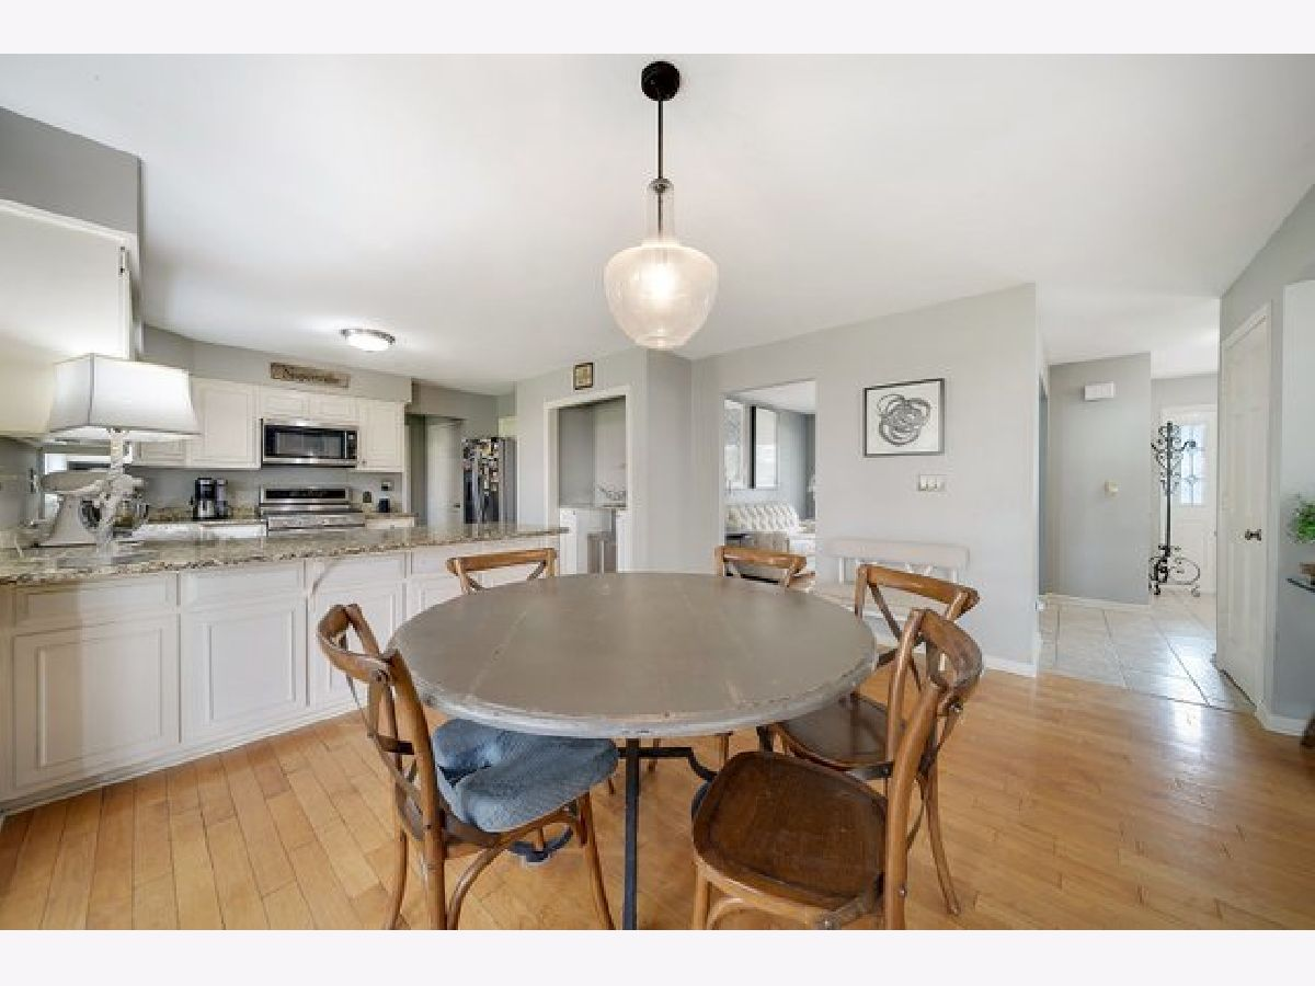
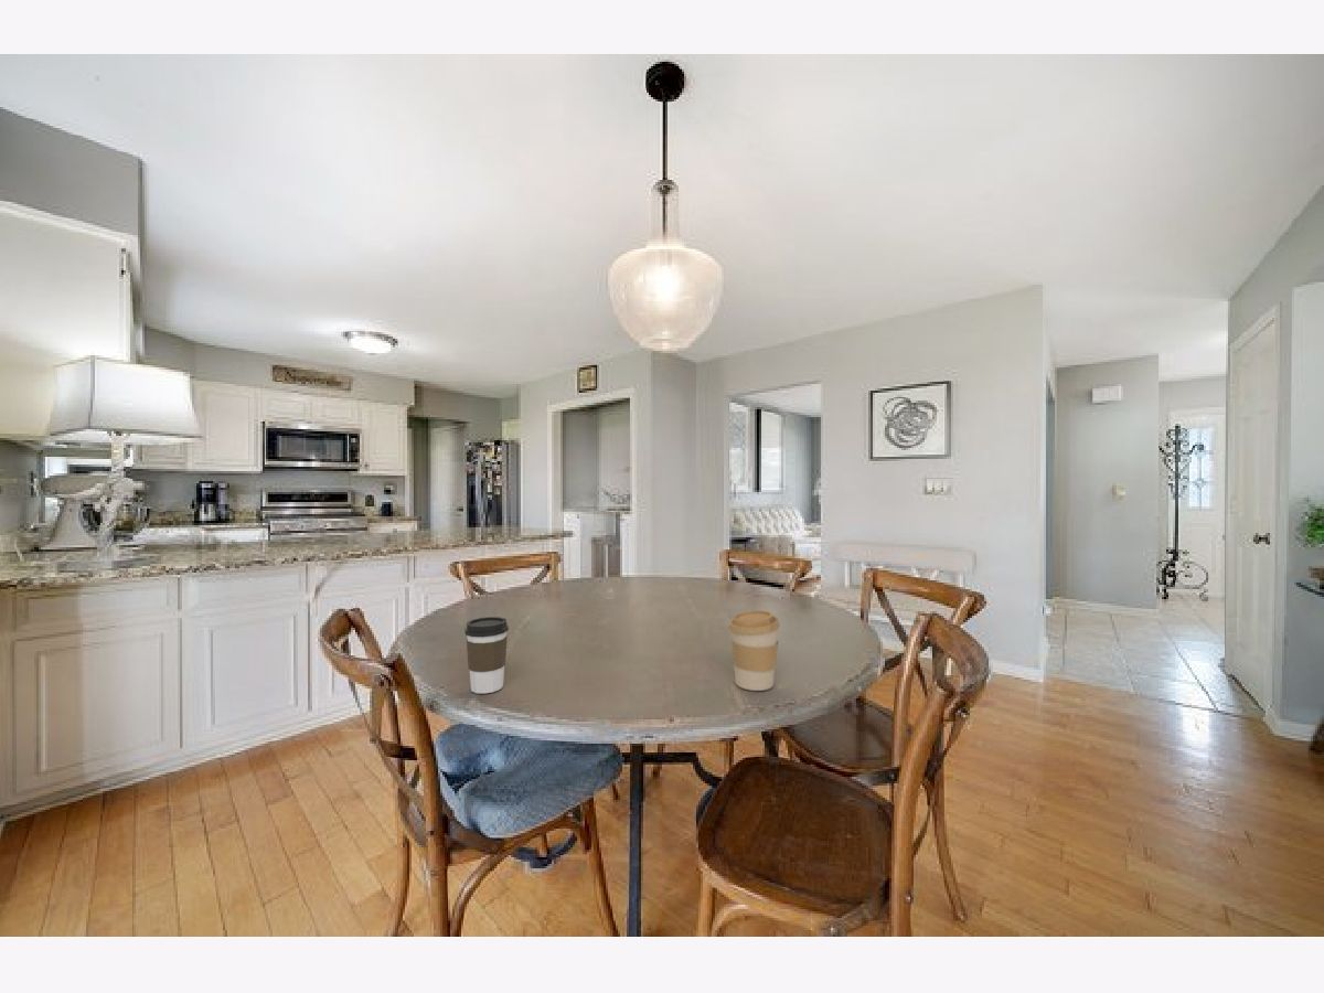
+ coffee cup [463,616,510,695]
+ coffee cup [728,609,781,692]
